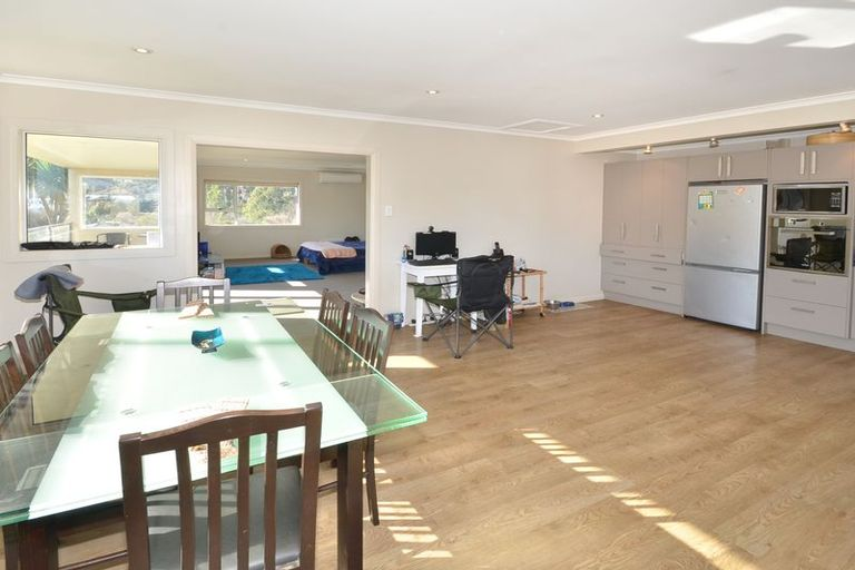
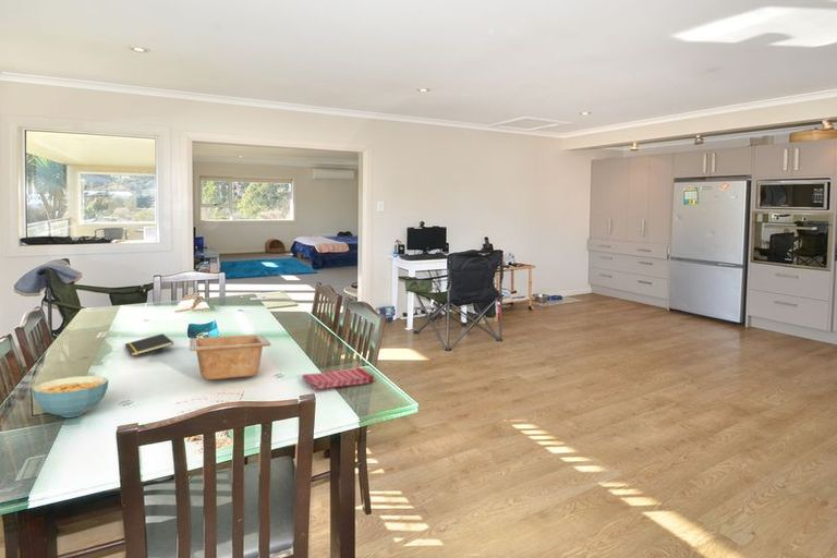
+ serving bowl [189,333,272,381]
+ cereal bowl [31,375,109,418]
+ notepad [124,332,174,357]
+ dish towel [301,366,375,390]
